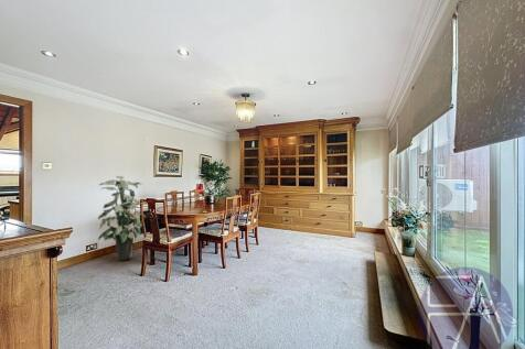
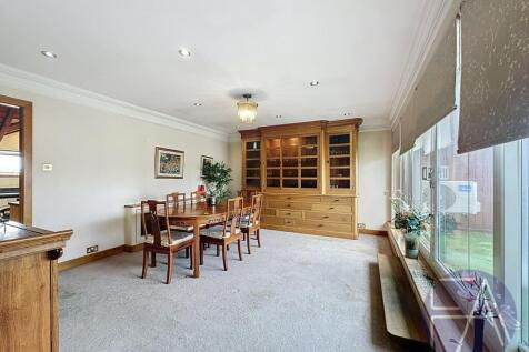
- indoor plant [97,175,147,262]
